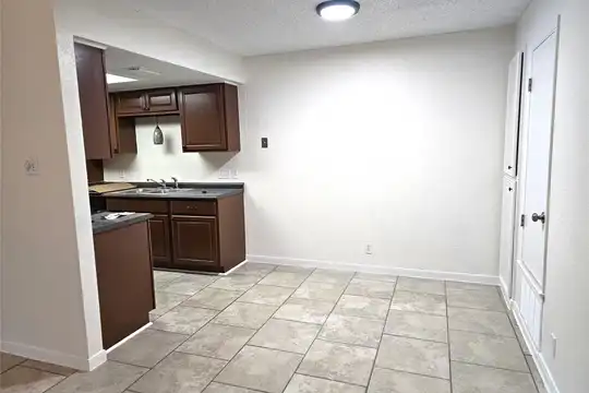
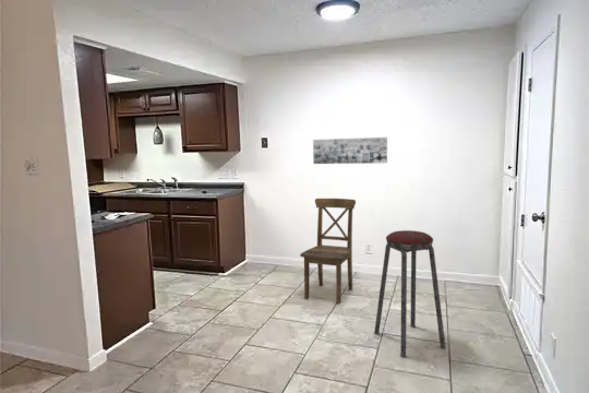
+ wall art [312,136,388,165]
+ dining chair [299,198,357,305]
+ music stool [373,229,446,358]
